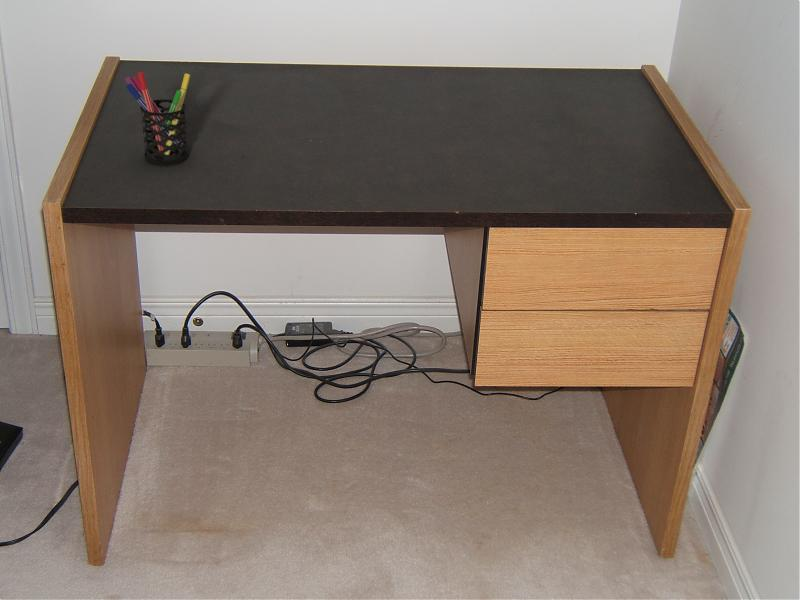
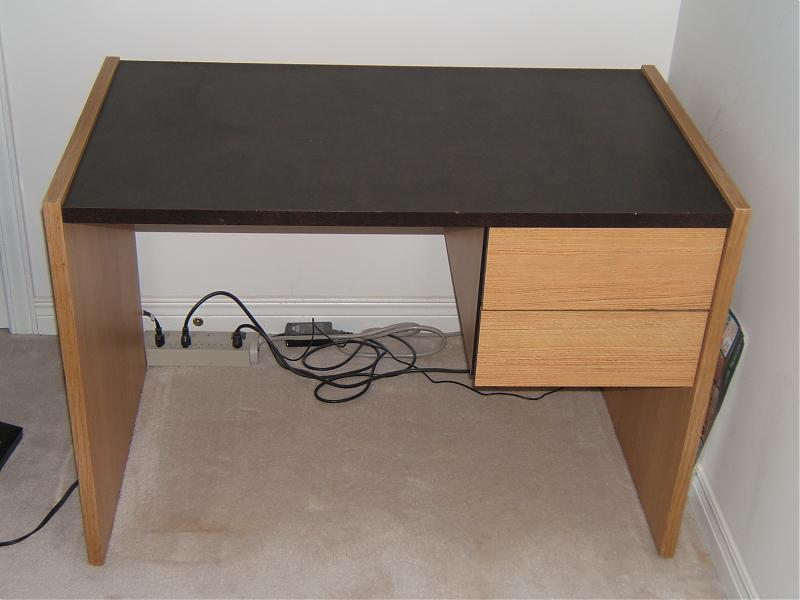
- pen holder [124,71,191,164]
